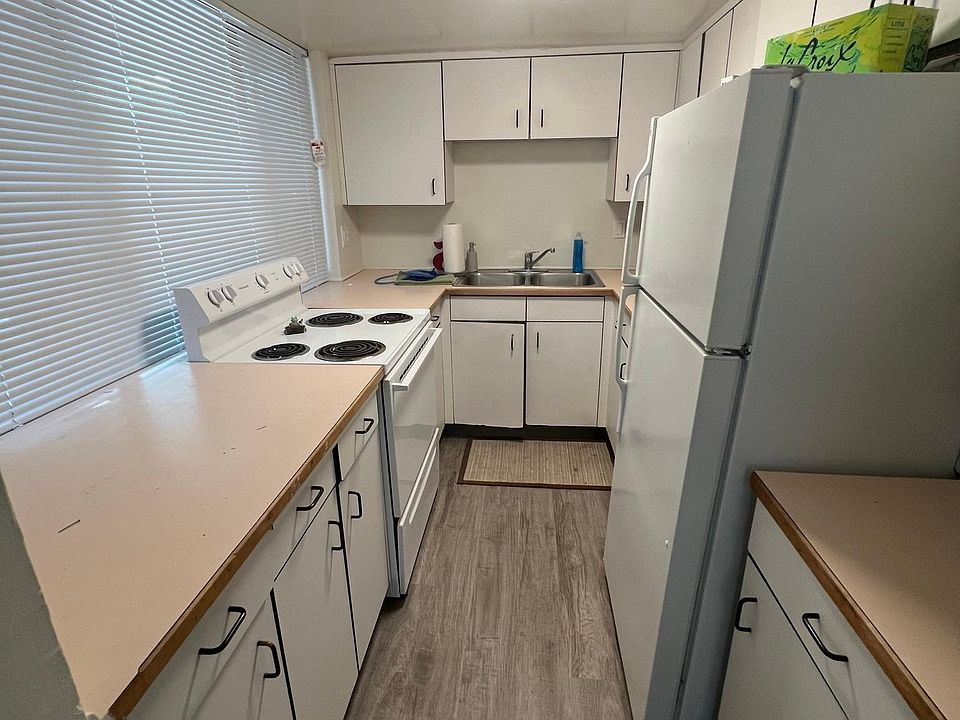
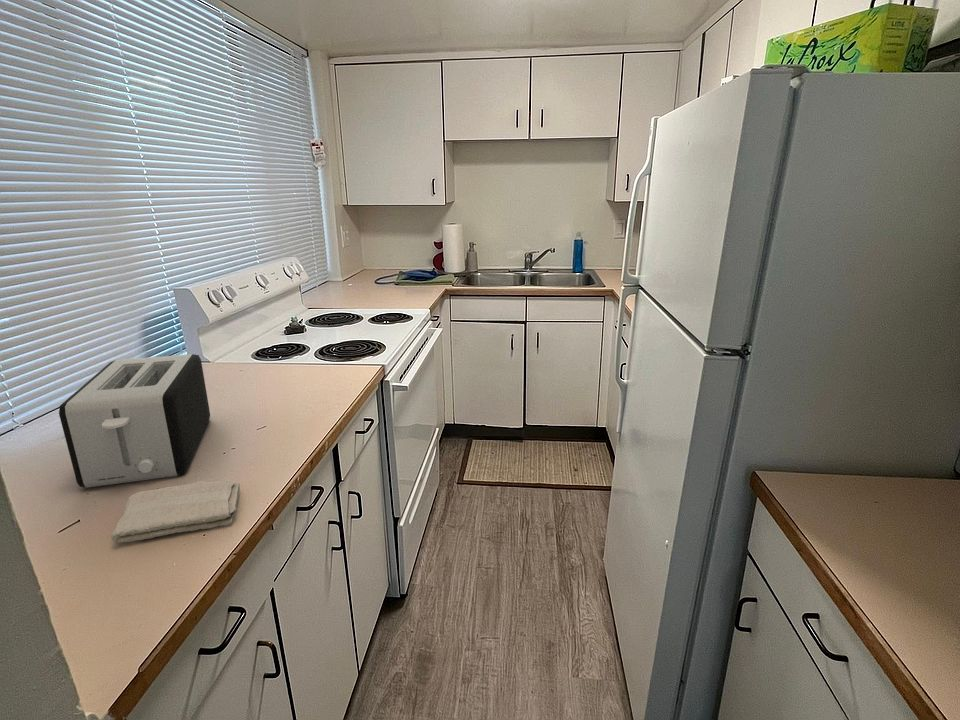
+ toaster [58,353,211,489]
+ washcloth [111,479,241,544]
